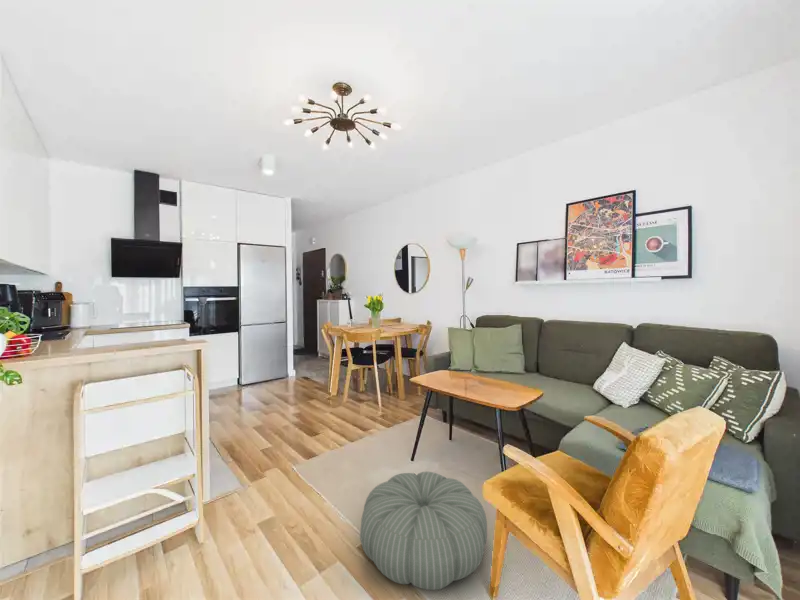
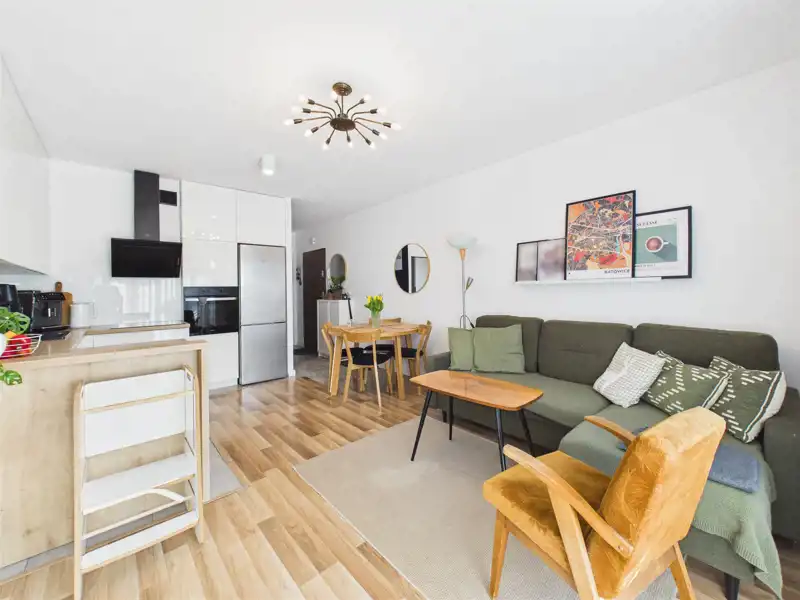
- pouf [359,471,488,591]
